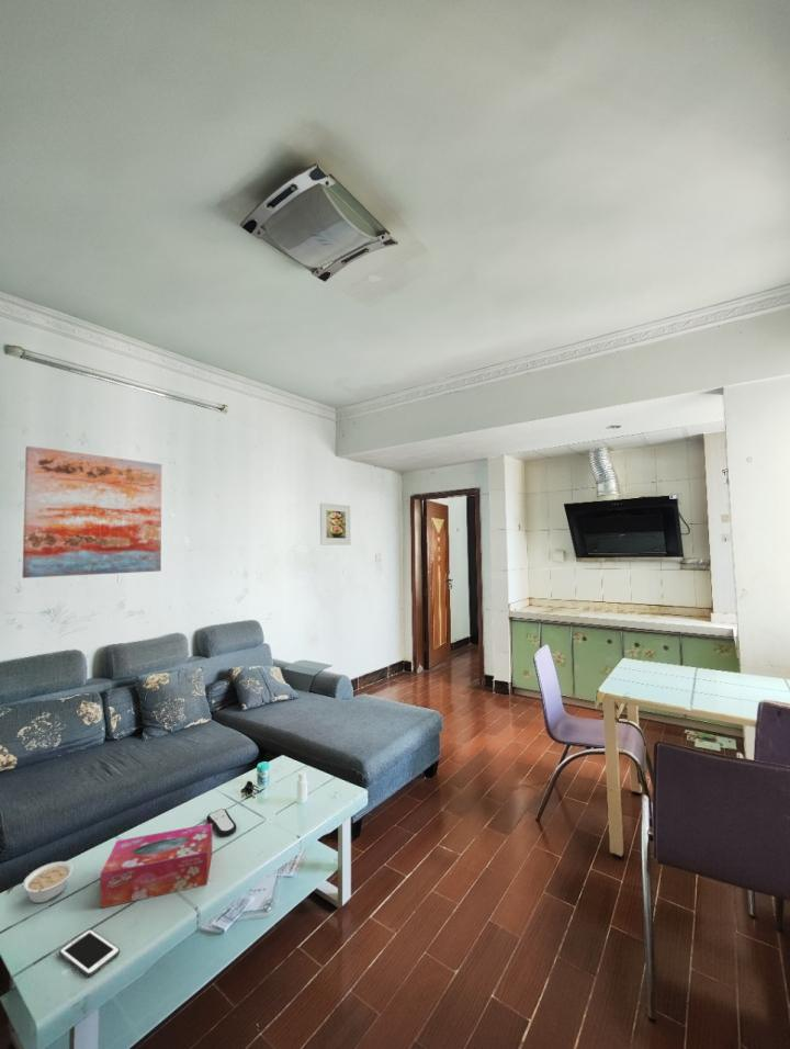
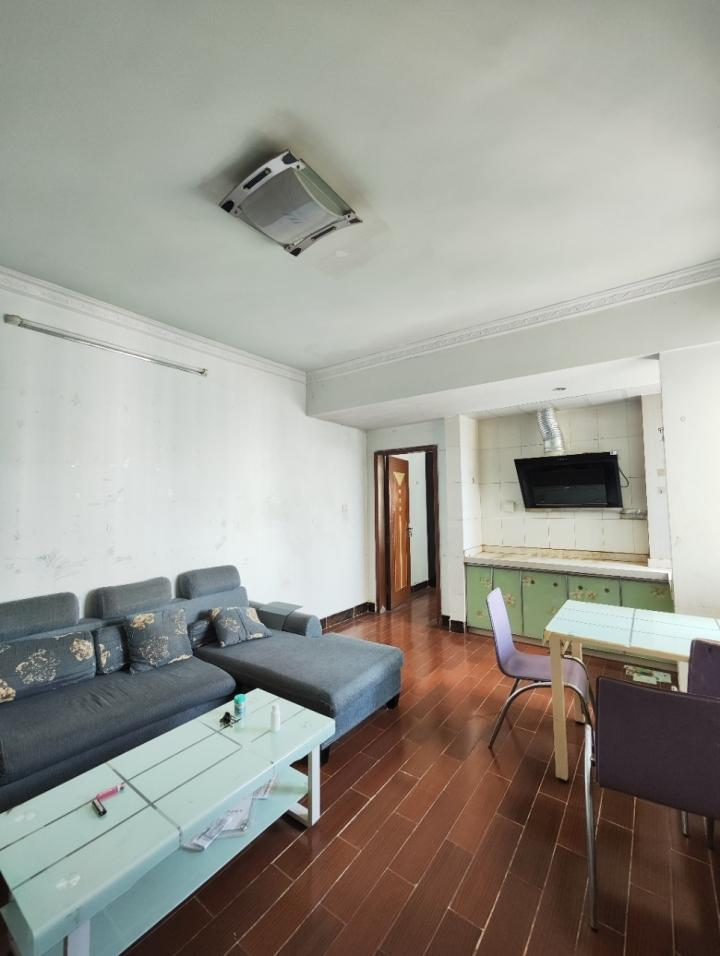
- tissue box [99,823,213,910]
- legume [22,860,75,904]
- wall art [21,445,162,579]
- remote control [206,808,238,838]
- cell phone [58,928,121,978]
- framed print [319,503,352,546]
